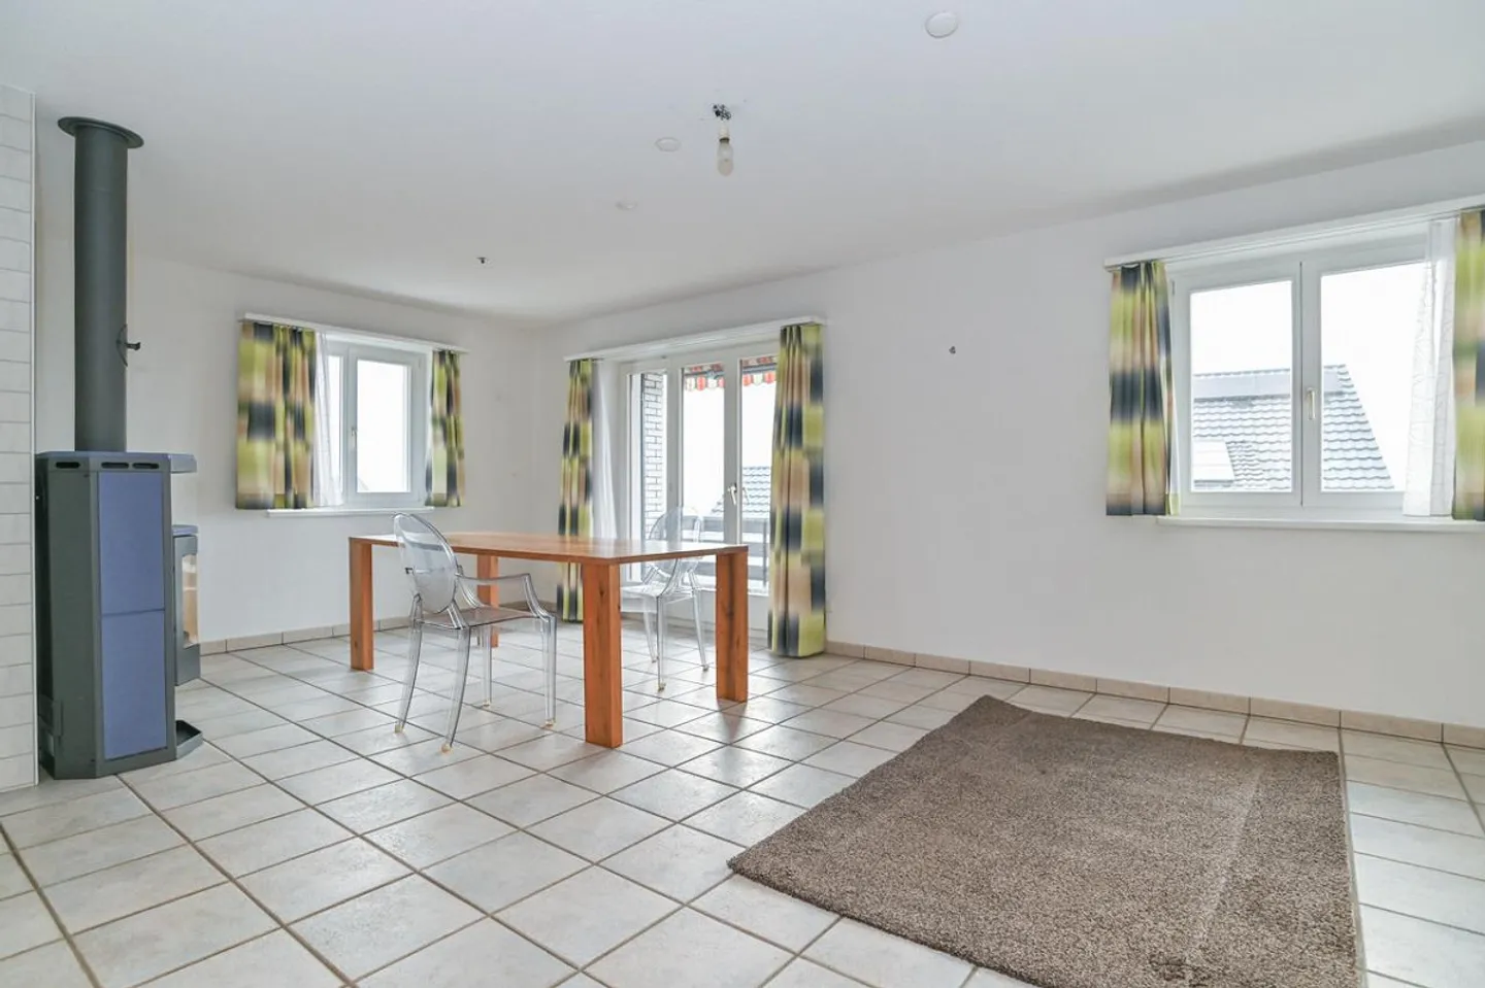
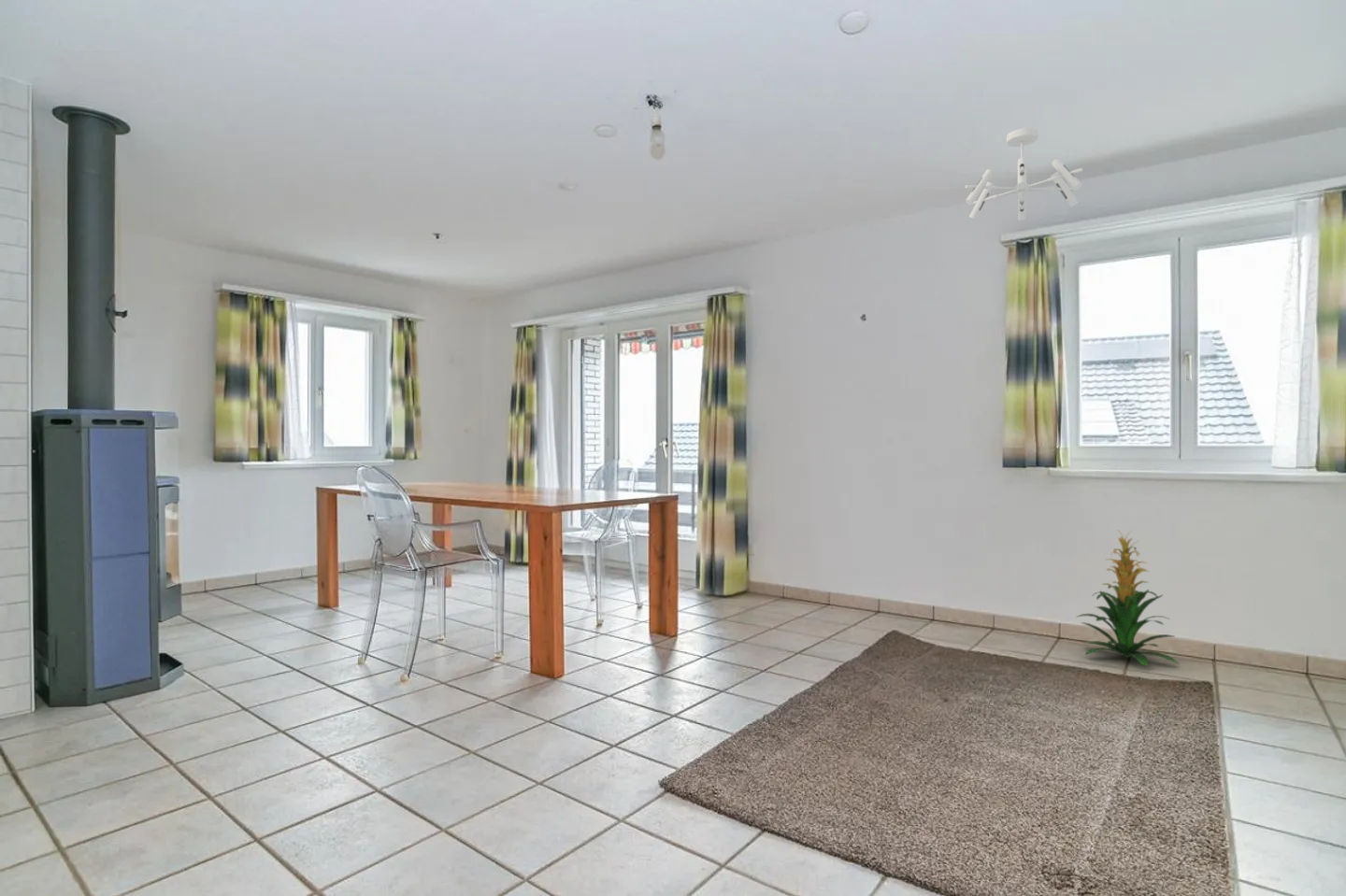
+ indoor plant [1075,530,1180,667]
+ ceiling light fixture [965,127,1083,221]
